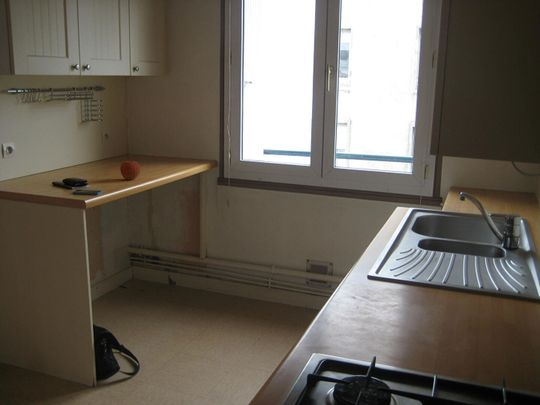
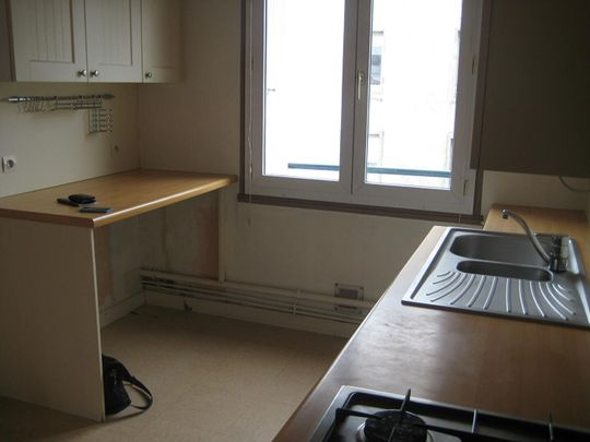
- fruit [119,160,141,181]
